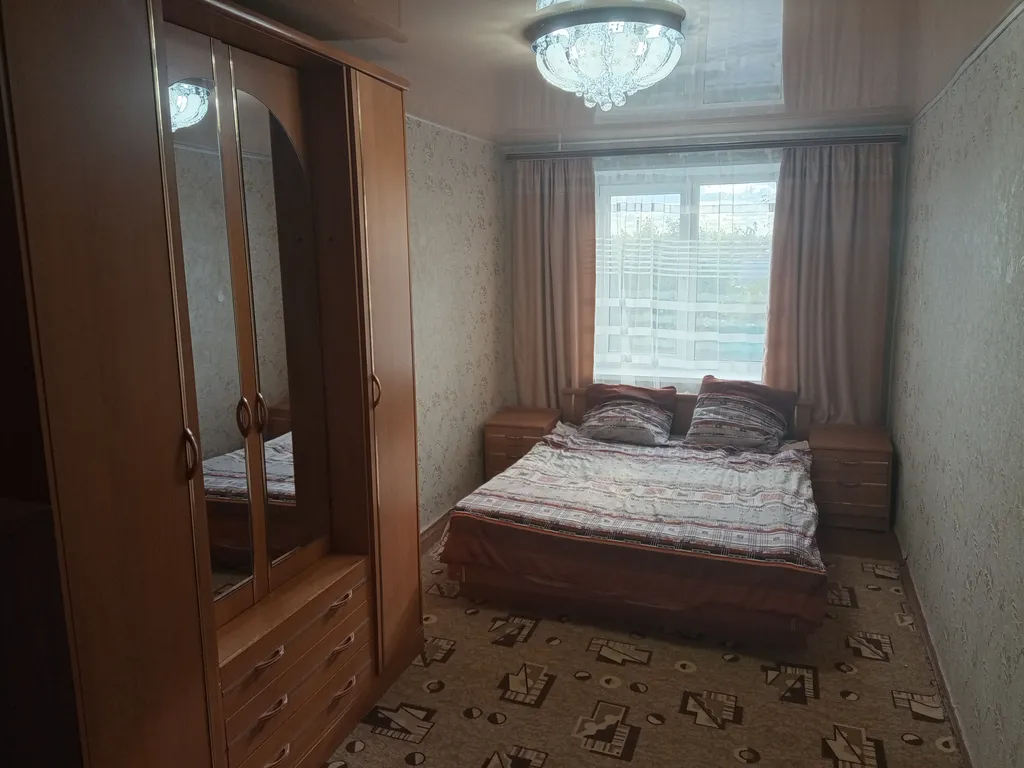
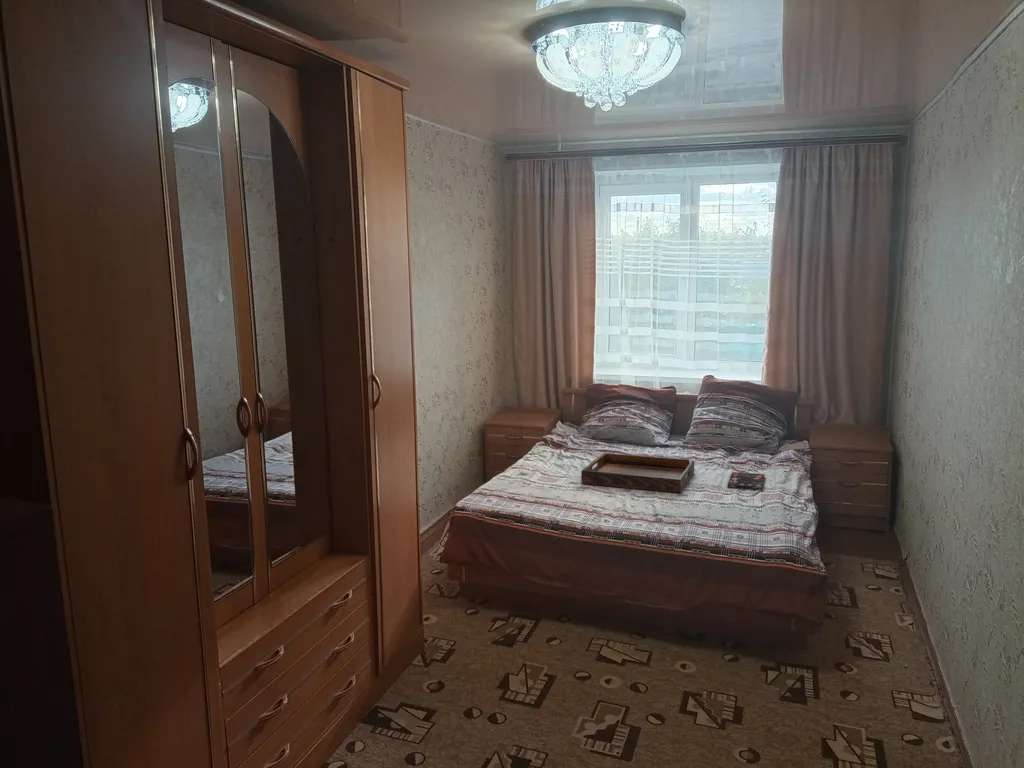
+ serving tray [580,452,695,494]
+ book [727,471,766,491]
